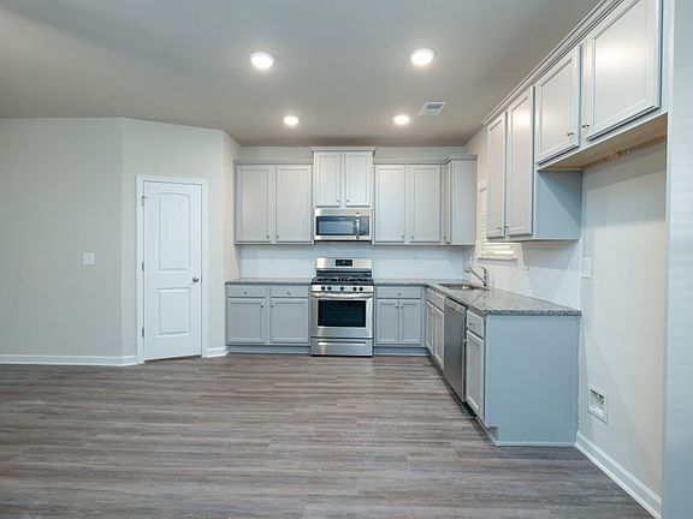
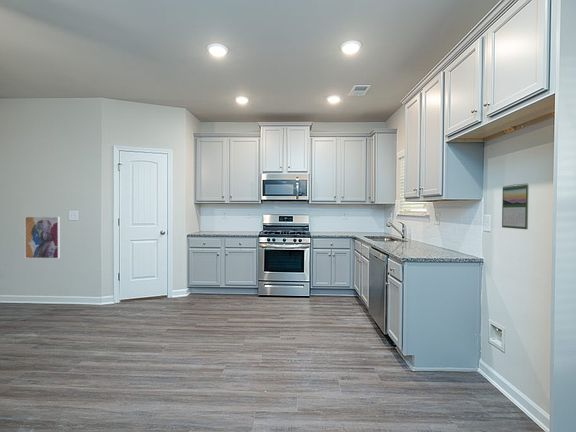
+ wall art [24,215,61,260]
+ calendar [501,182,530,230]
